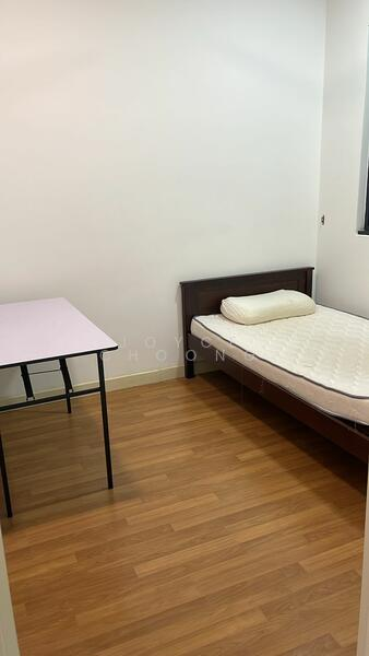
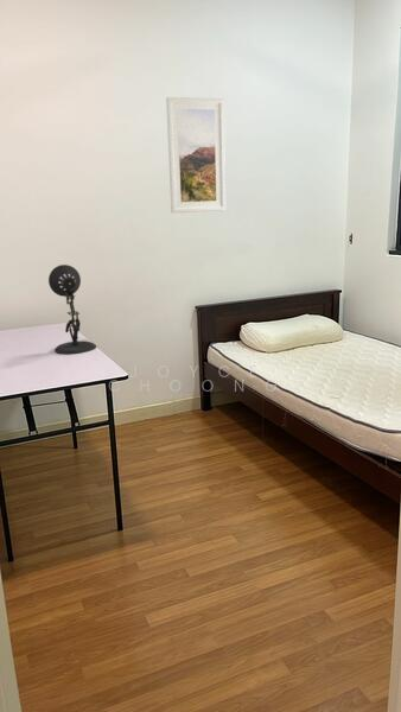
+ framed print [165,96,227,214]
+ desk lamp [47,263,97,355]
